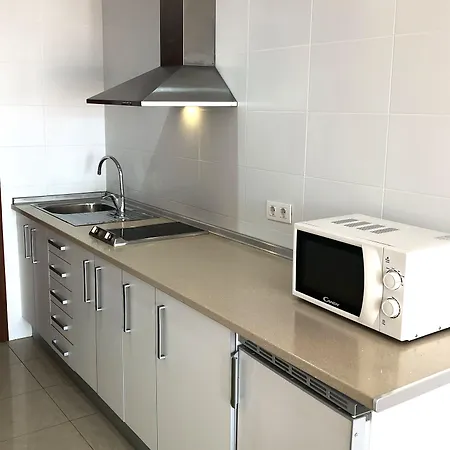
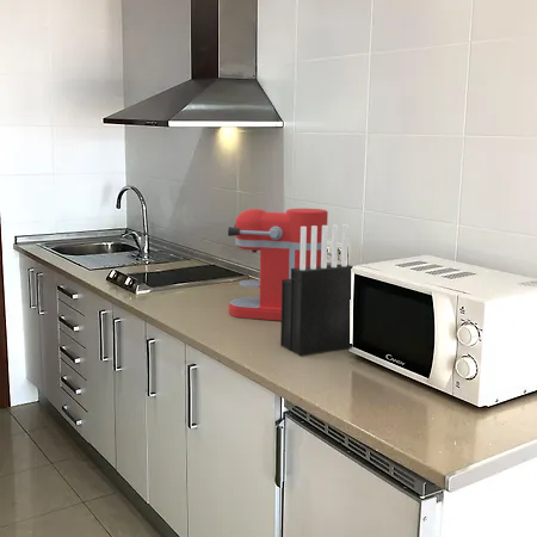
+ knife block [279,223,354,357]
+ coffee maker [227,208,332,322]
